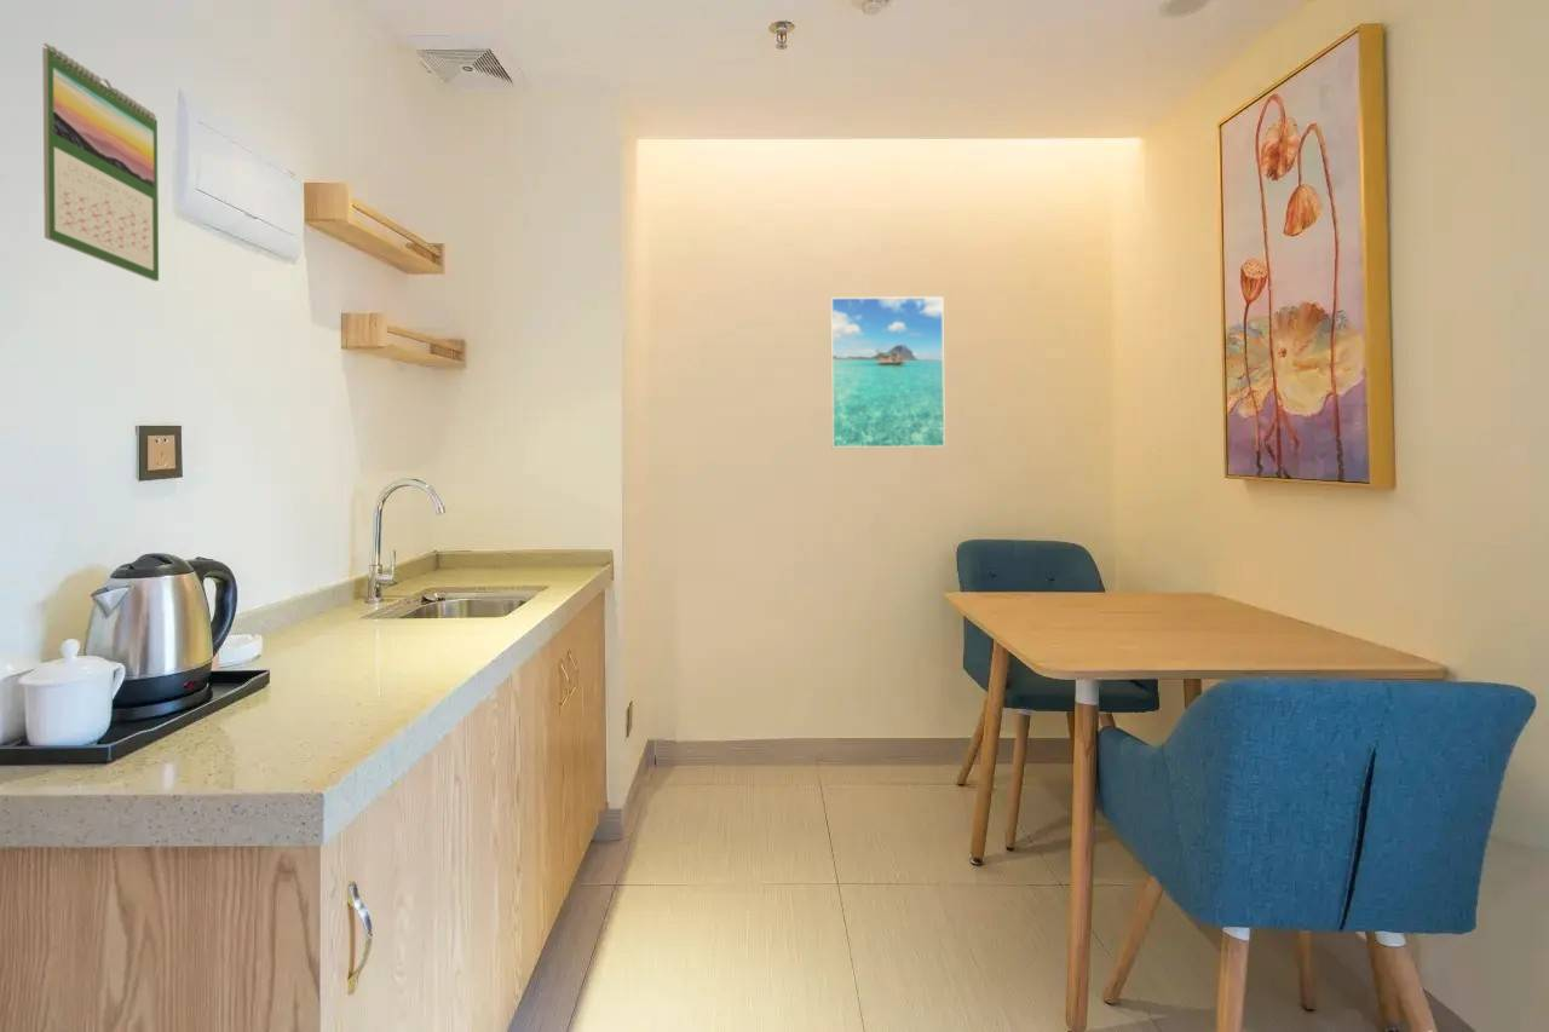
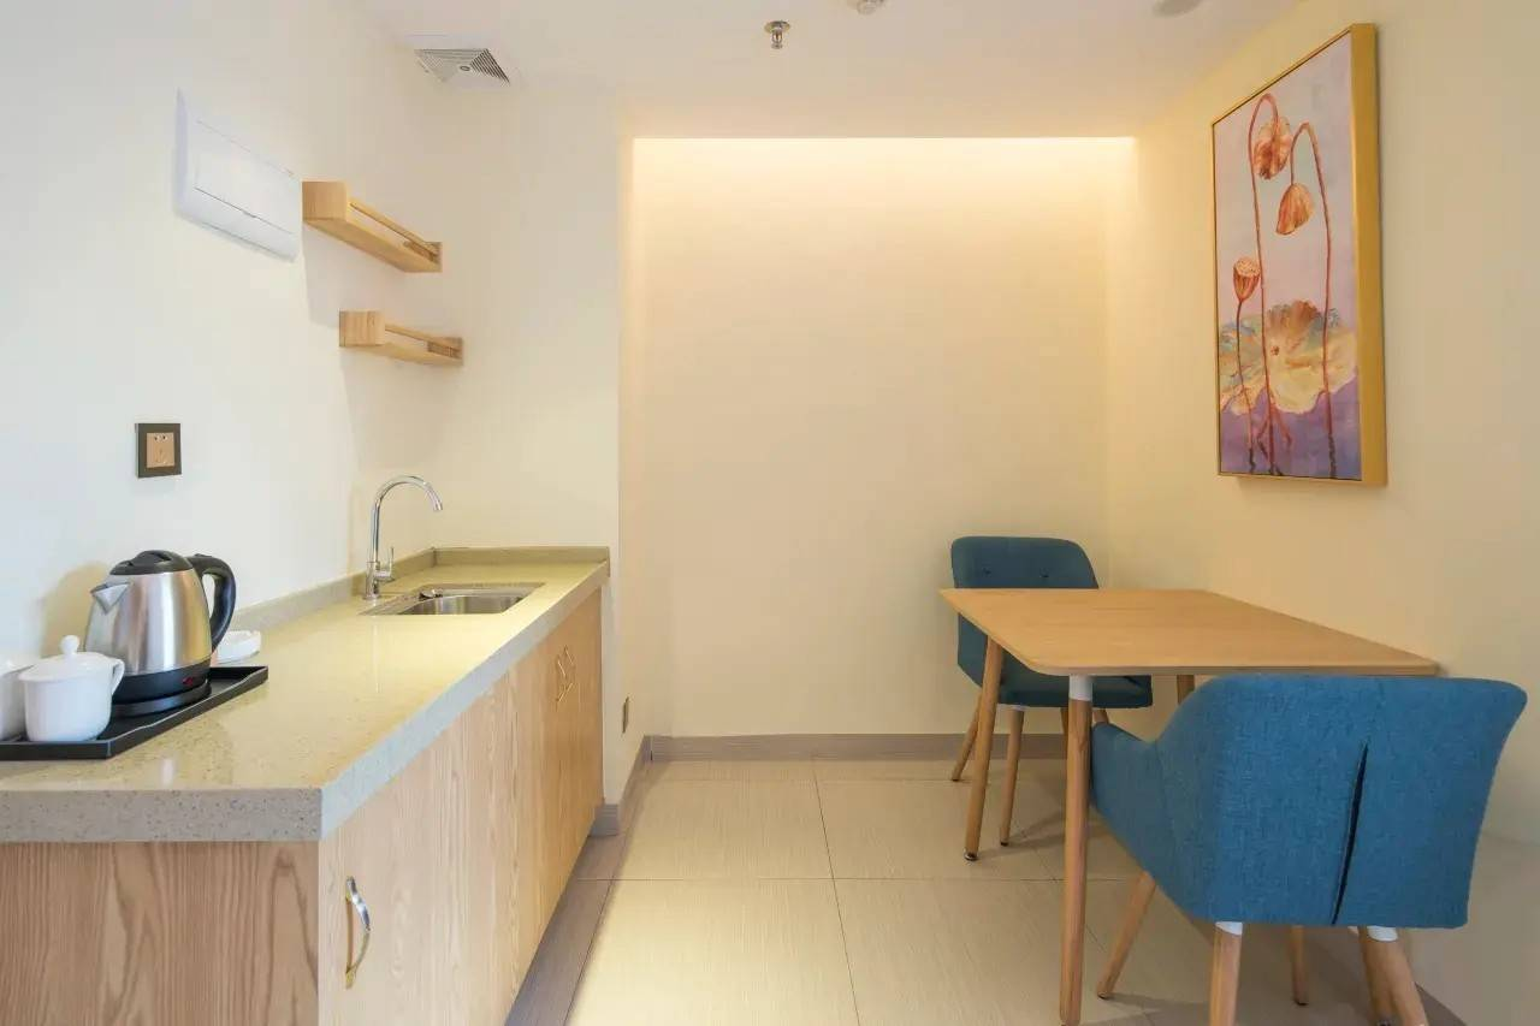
- calendar [41,42,160,282]
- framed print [829,295,946,450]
